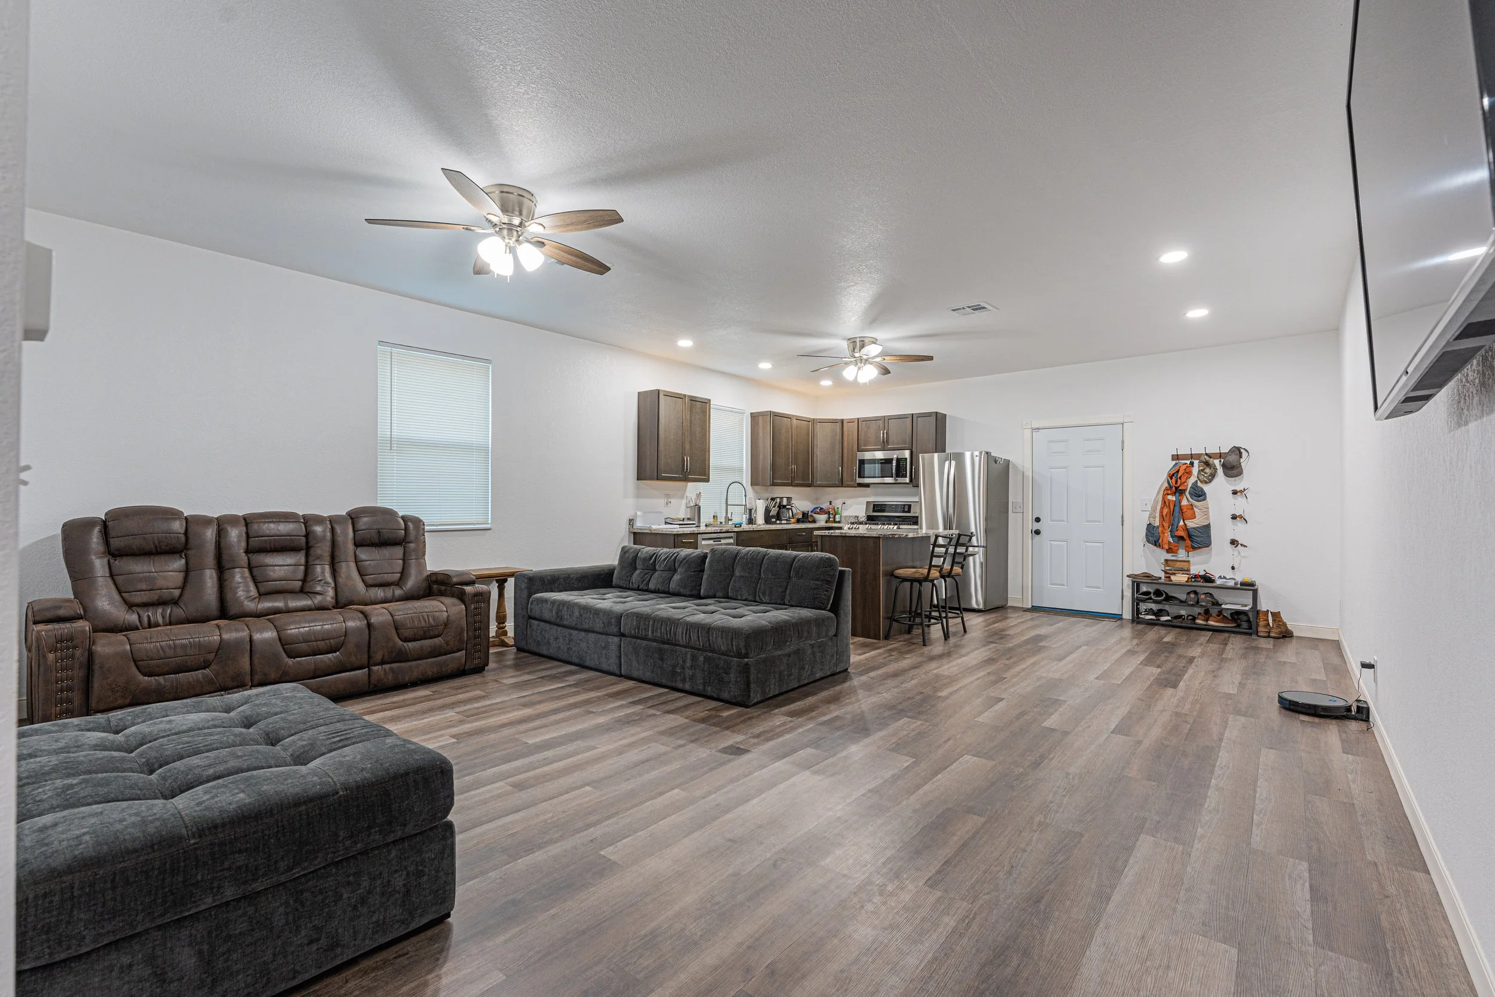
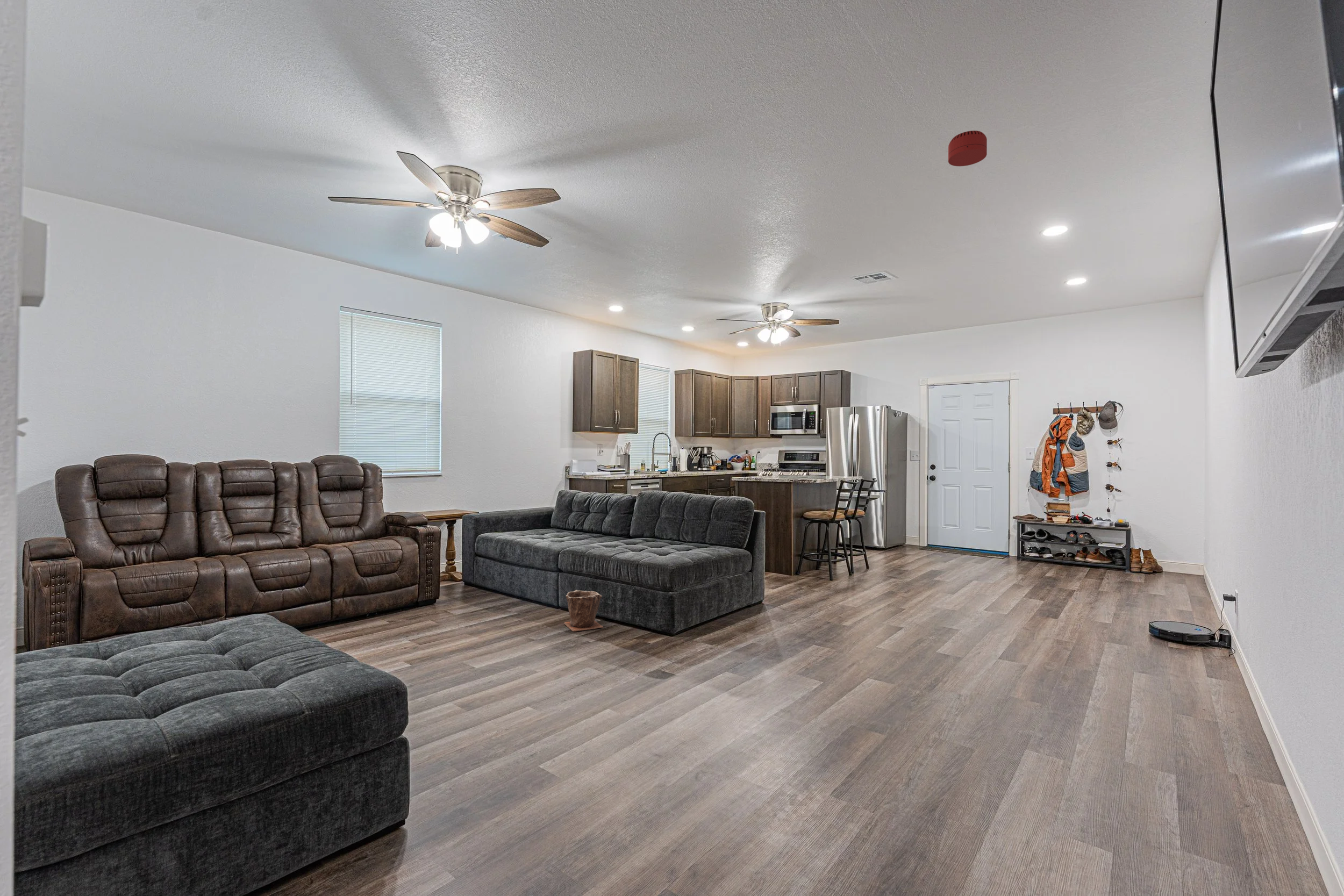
+ plant pot [563,590,604,632]
+ smoke detector [948,130,988,167]
